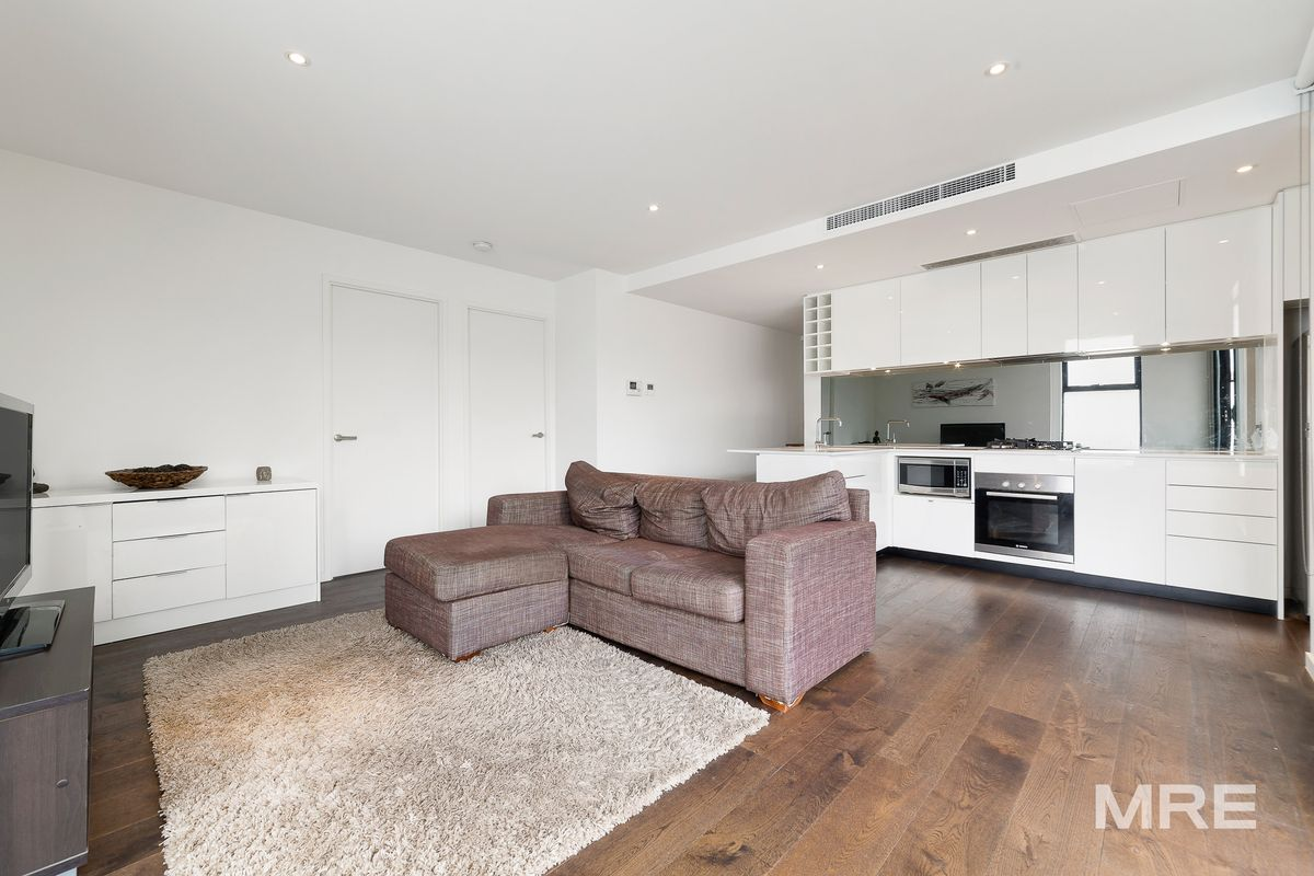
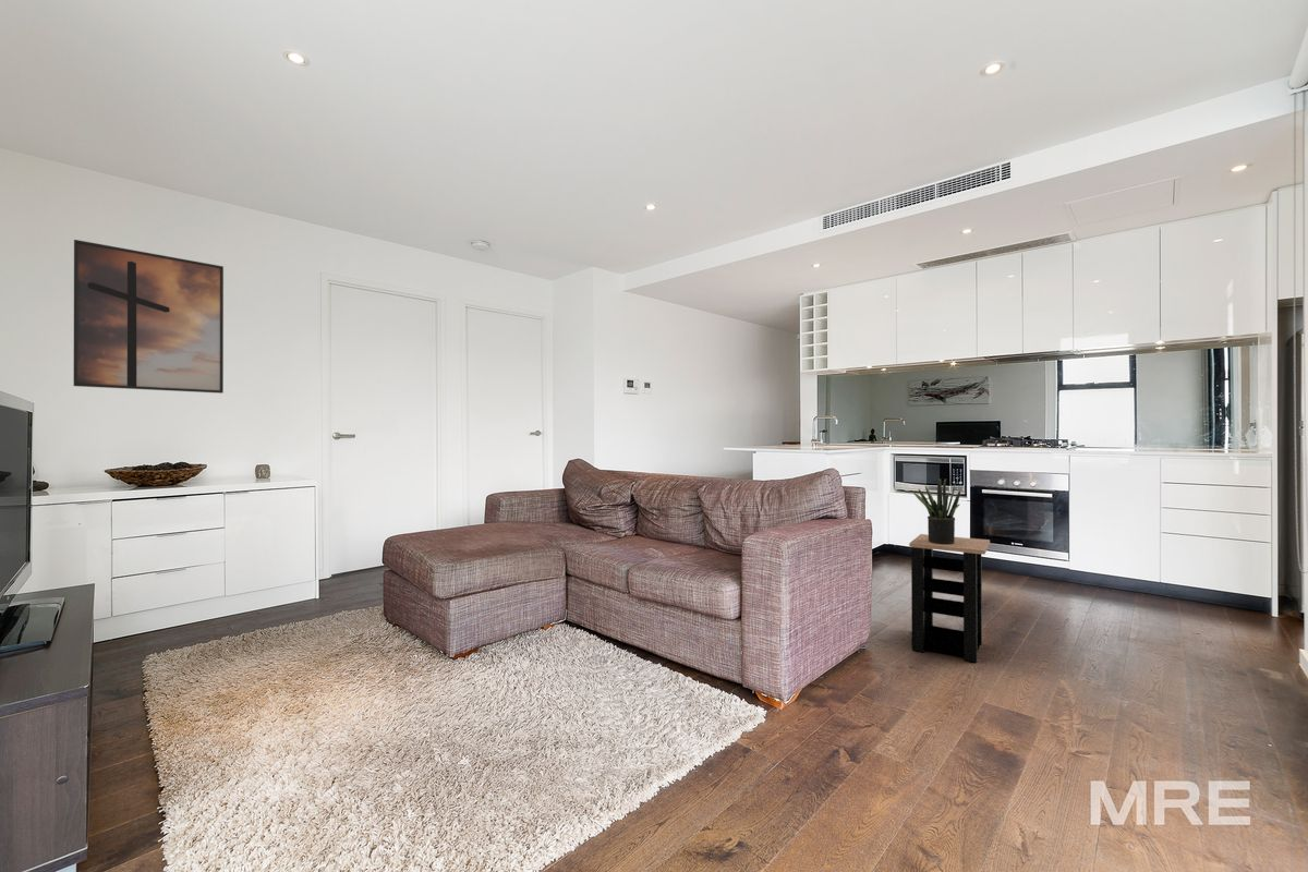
+ potted plant [911,479,961,544]
+ side table [908,533,991,664]
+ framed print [73,239,225,395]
